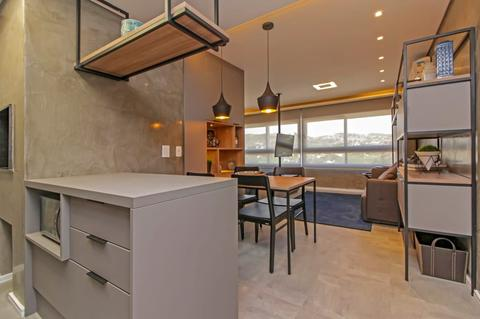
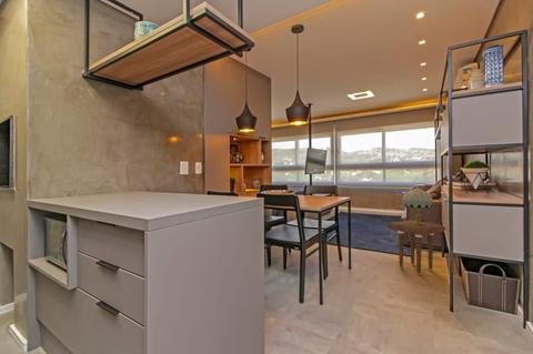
+ table lamp [402,186,434,224]
+ side table [386,220,446,275]
